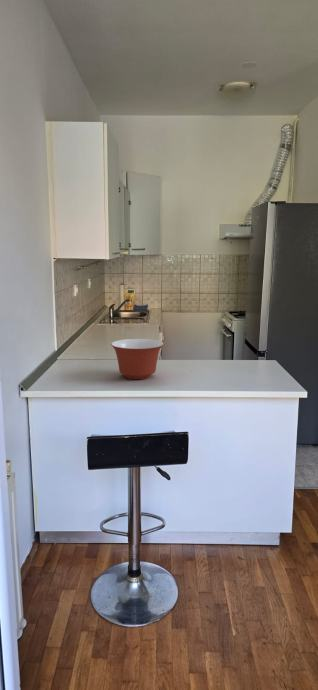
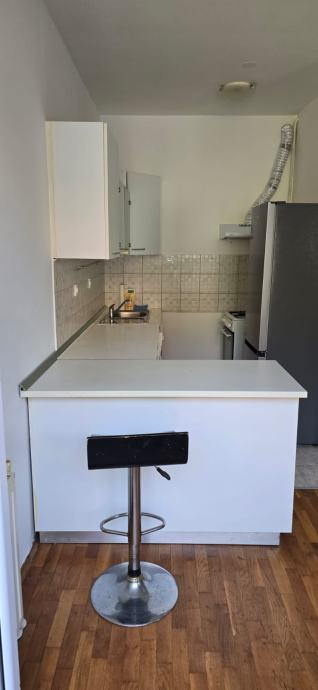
- mixing bowl [110,338,165,380]
